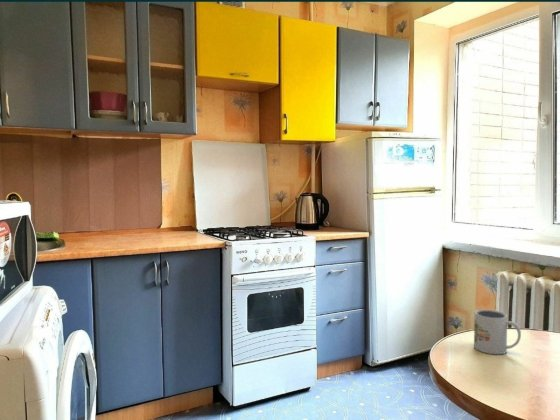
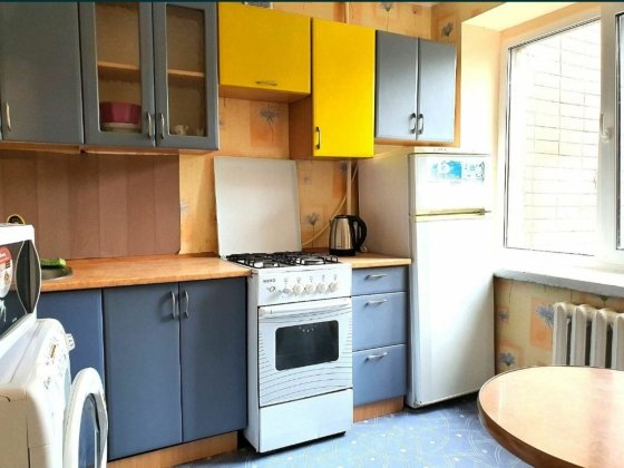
- mug [473,309,522,355]
